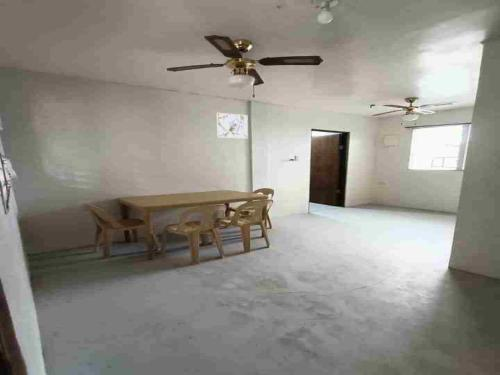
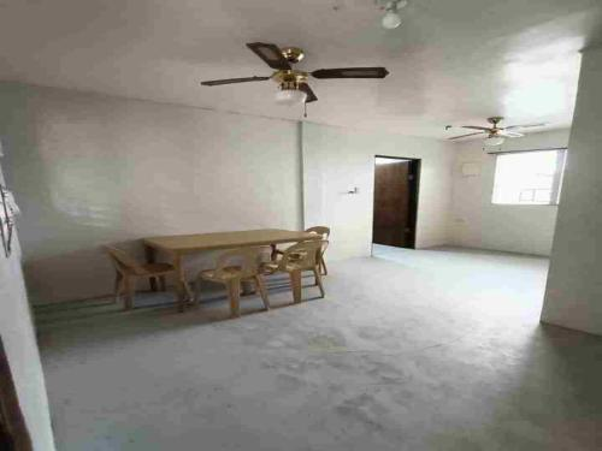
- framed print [215,112,249,139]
